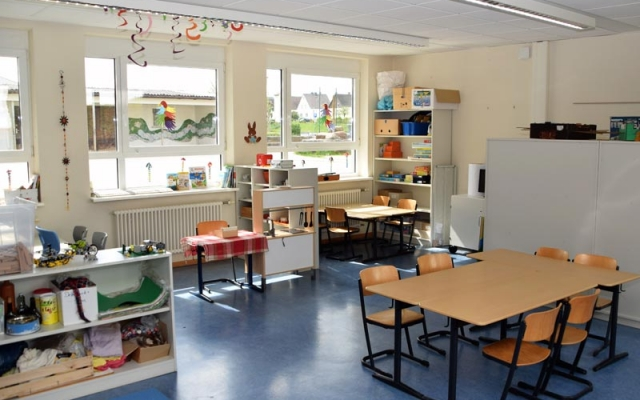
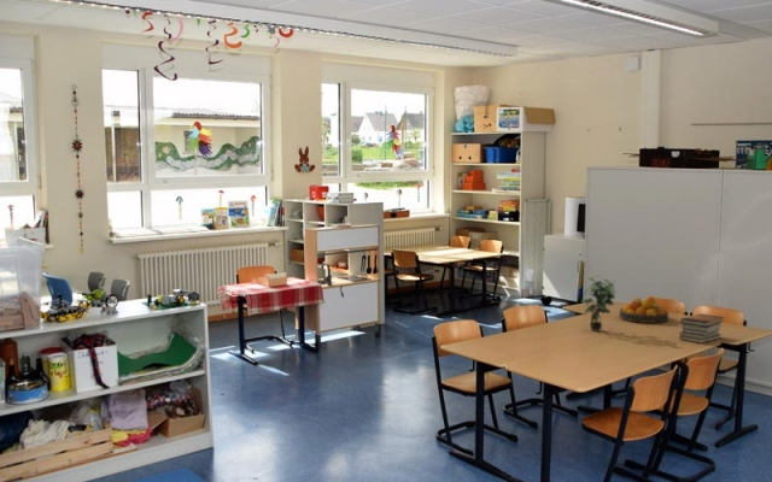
+ potted plant [580,274,619,333]
+ fruit bowl [618,295,669,324]
+ book stack [678,312,726,345]
